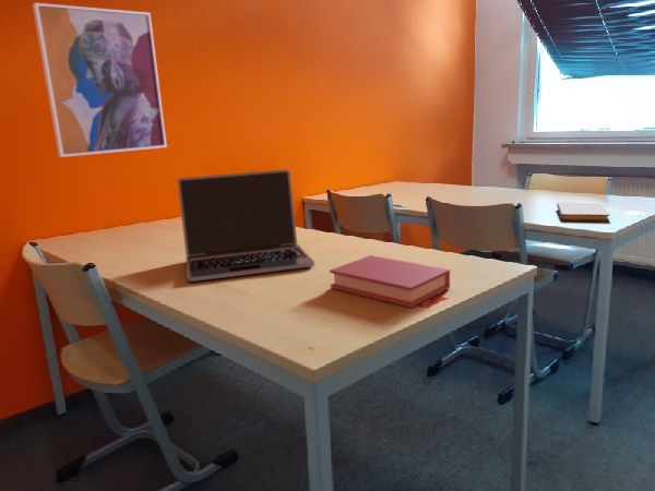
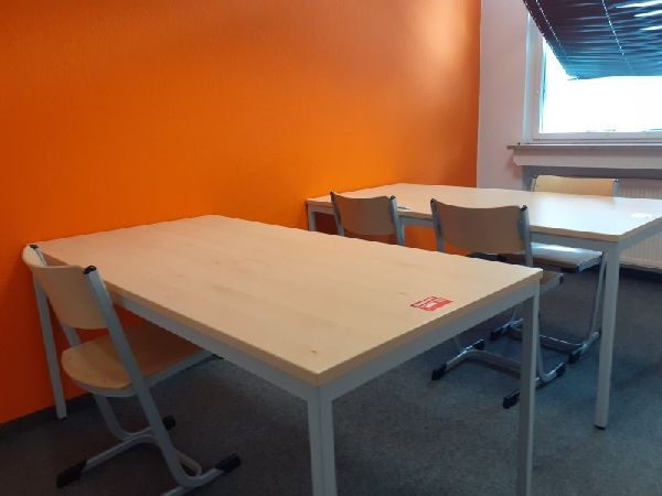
- laptop [177,168,315,283]
- notebook [556,201,611,223]
- book [329,254,451,309]
- wall art [32,2,168,158]
